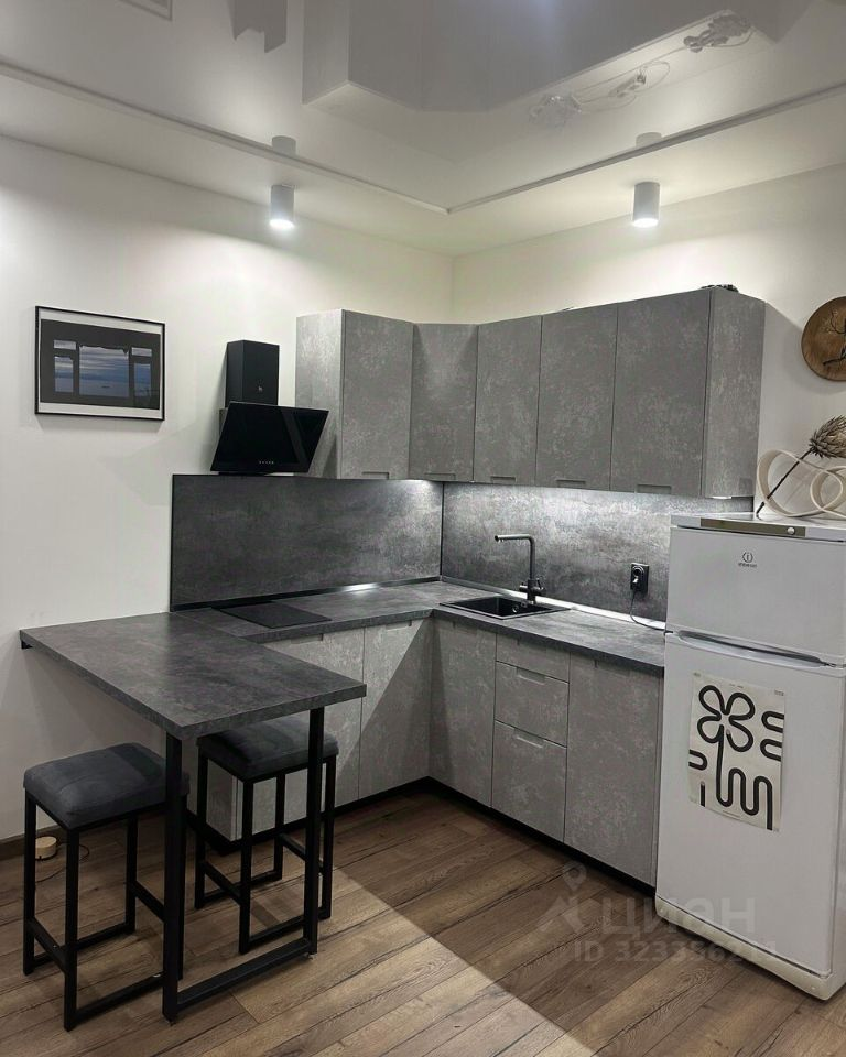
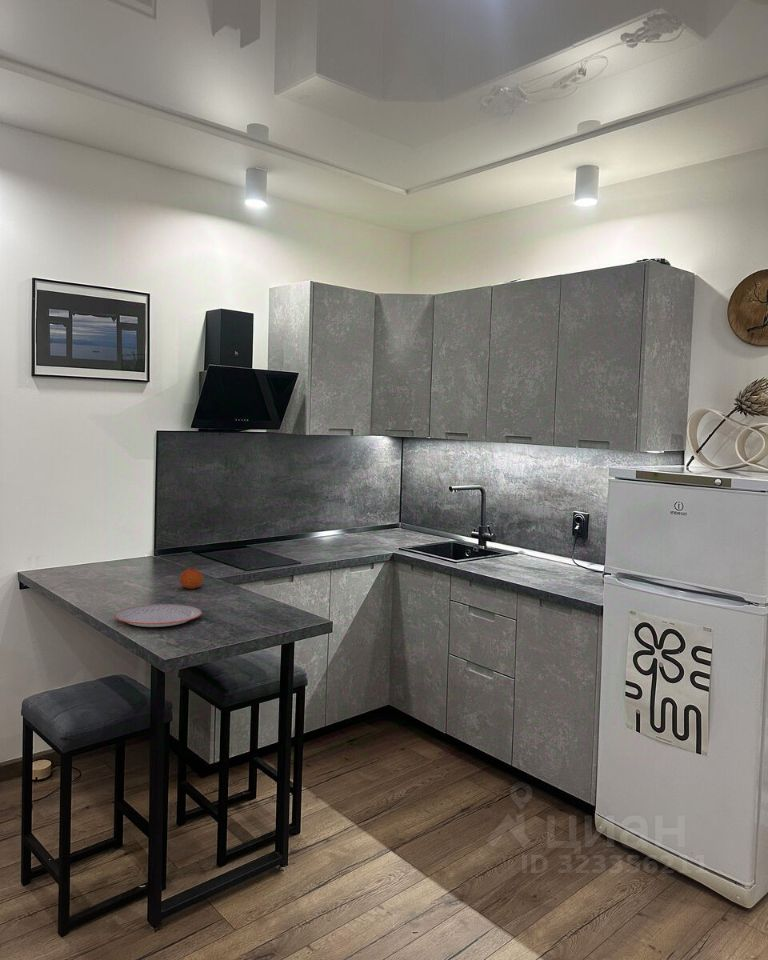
+ fruit [179,567,204,590]
+ plate [113,603,203,628]
